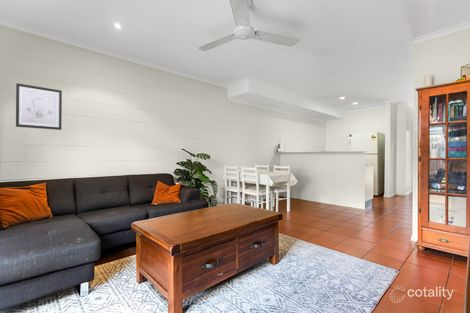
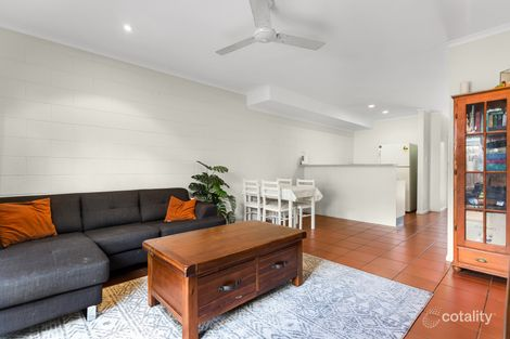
- wall art [15,82,63,131]
